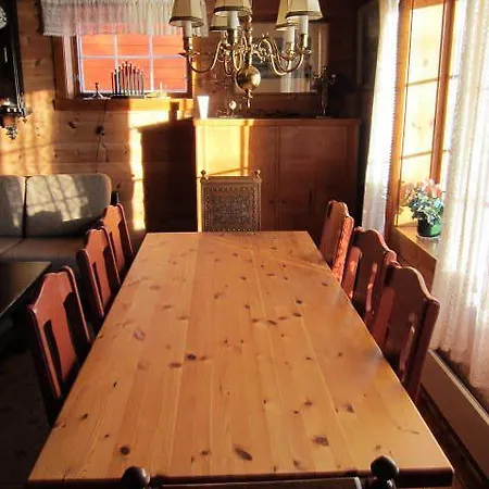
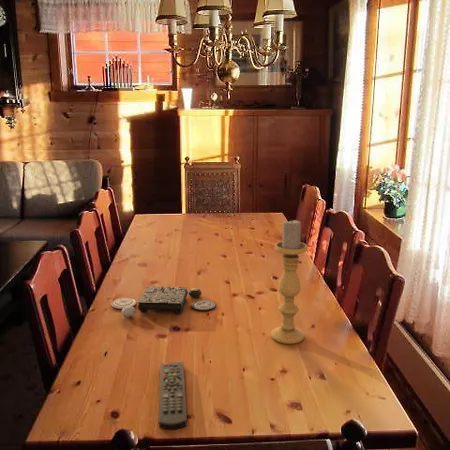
+ candle holder [270,218,308,345]
+ remote control [158,361,188,430]
+ board game [110,285,217,318]
